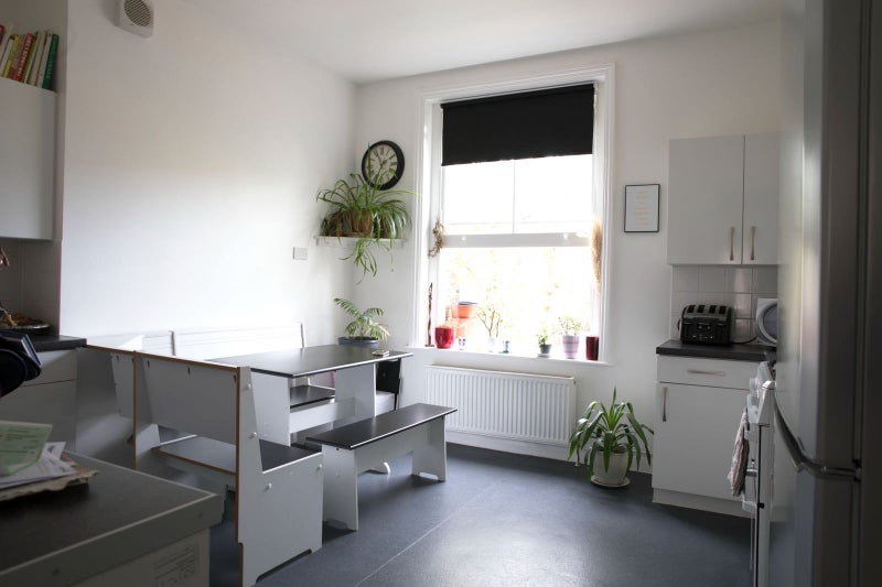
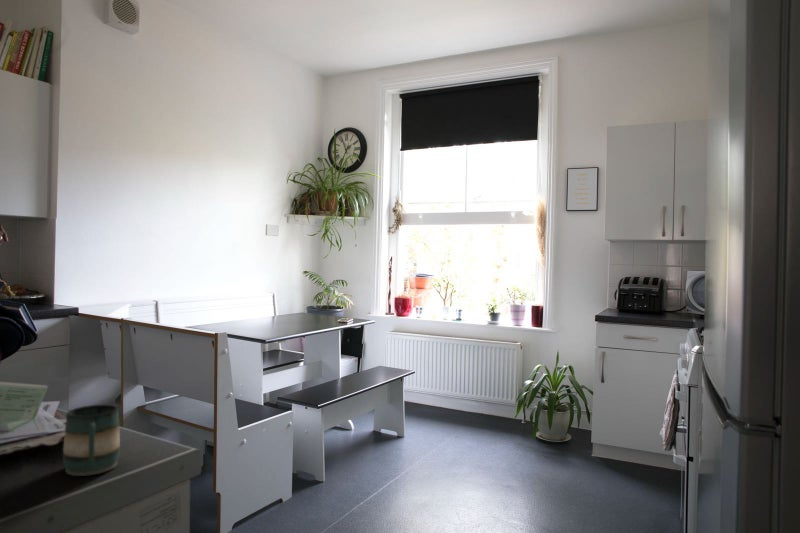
+ mug [62,404,121,477]
